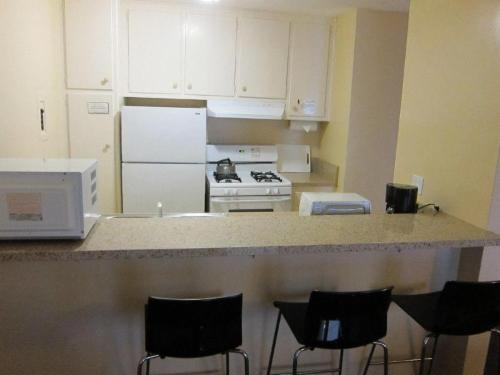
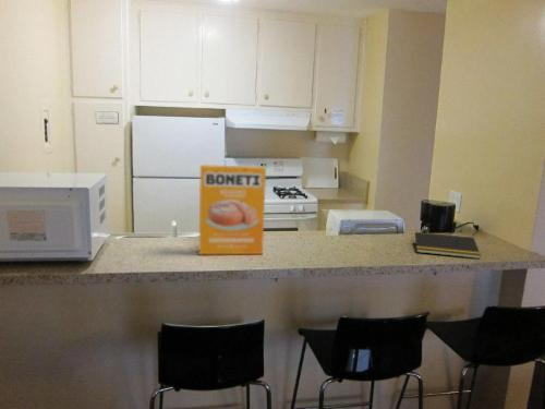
+ notepad [412,231,482,260]
+ cereal box [198,164,267,255]
